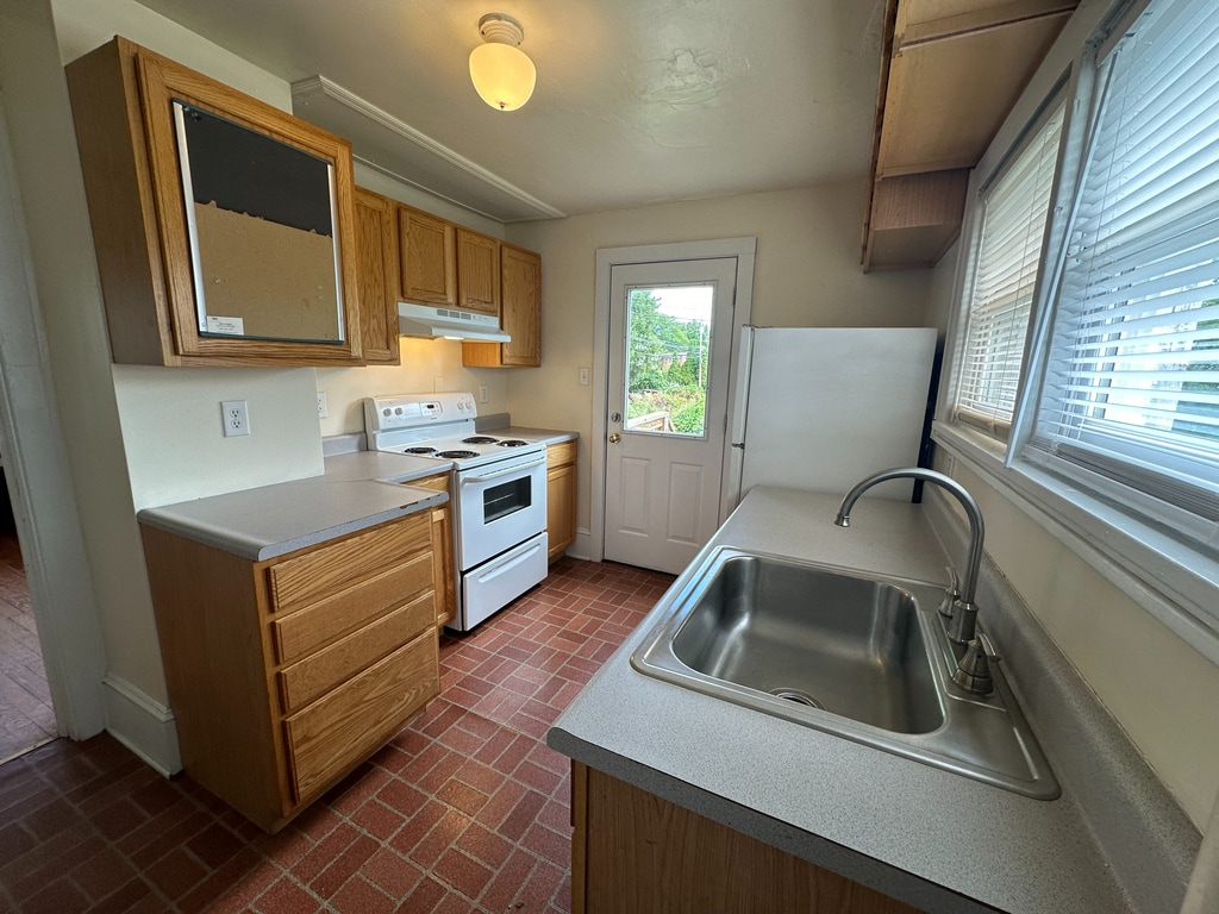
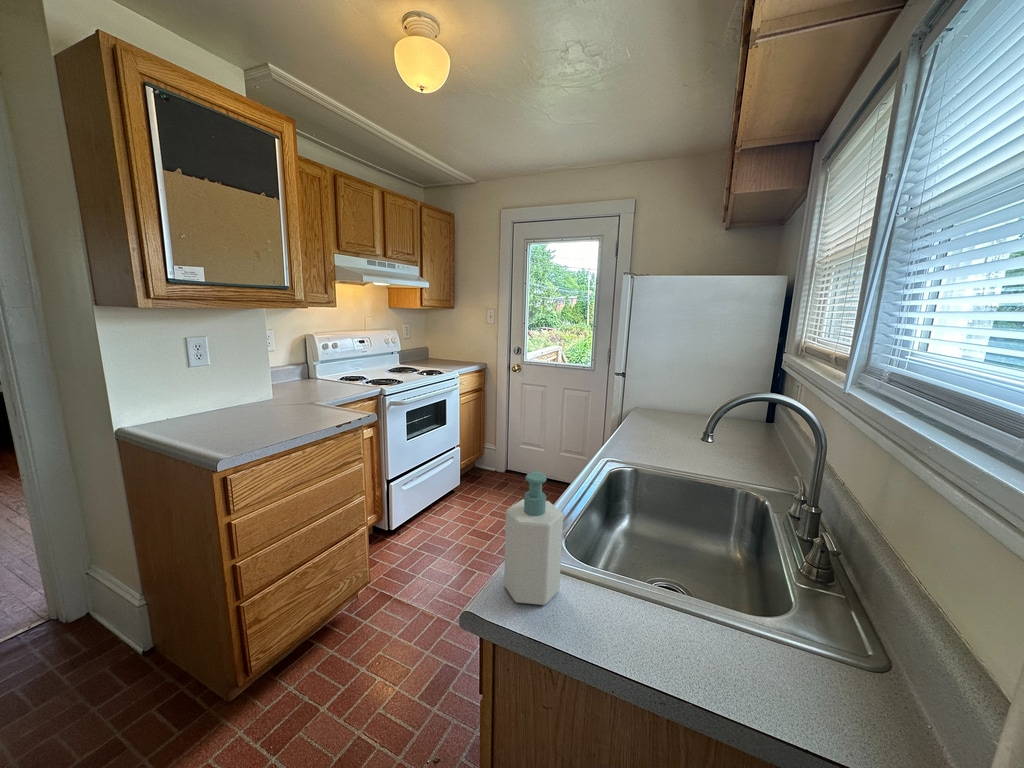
+ soap bottle [503,470,564,606]
